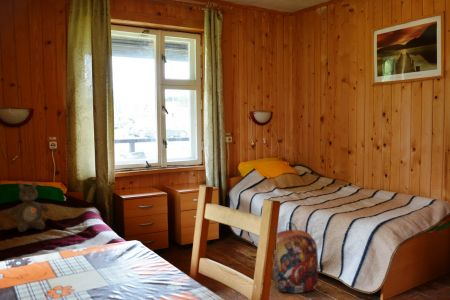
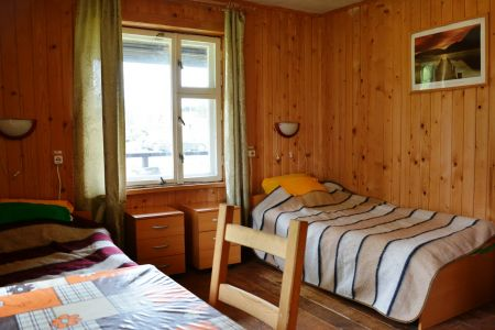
- backpack [272,221,320,294]
- teddy bear [7,181,50,233]
